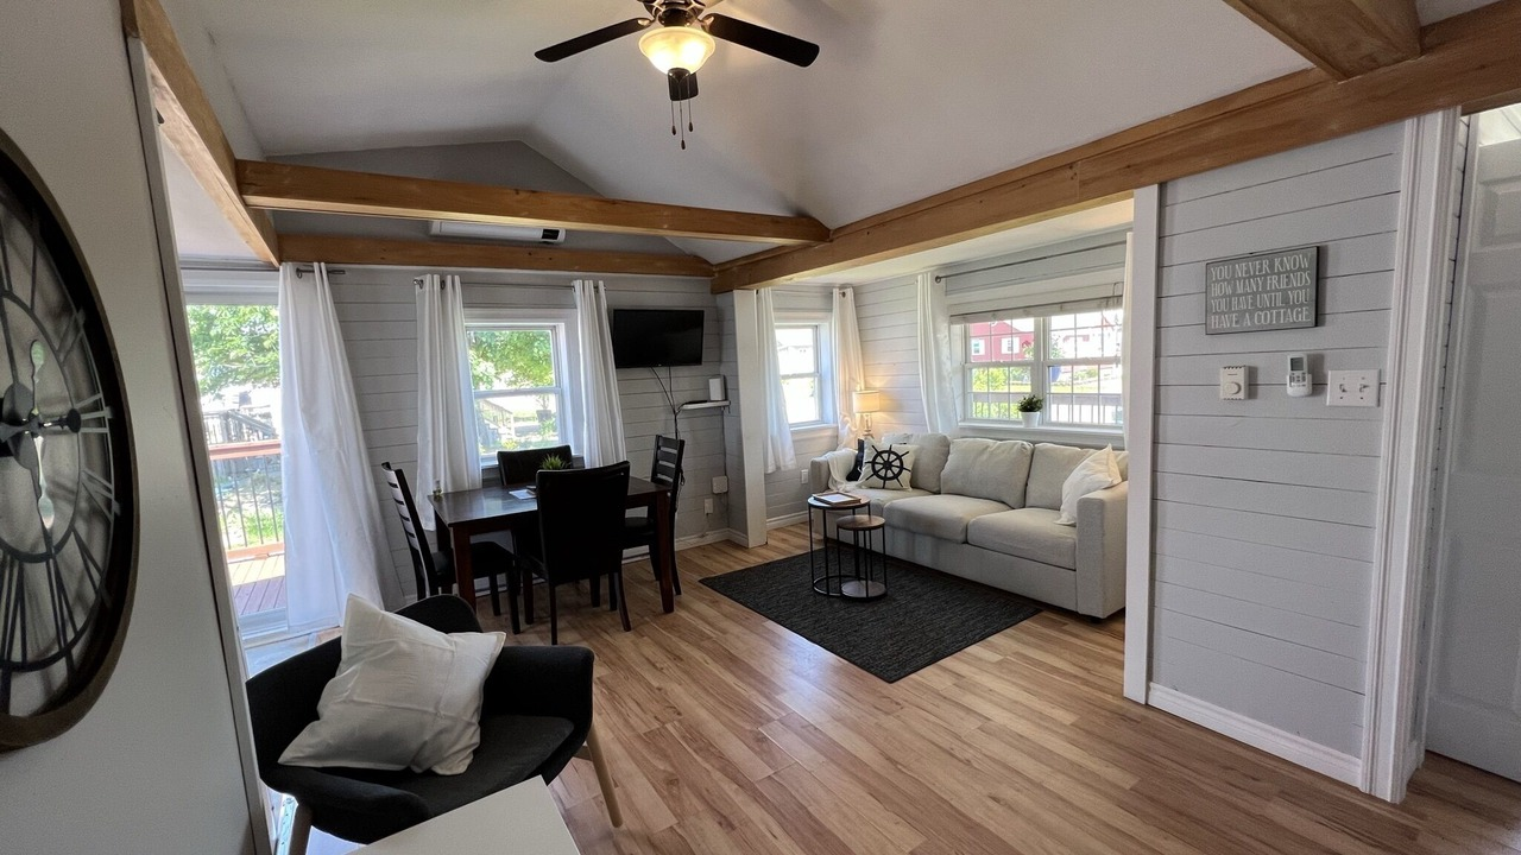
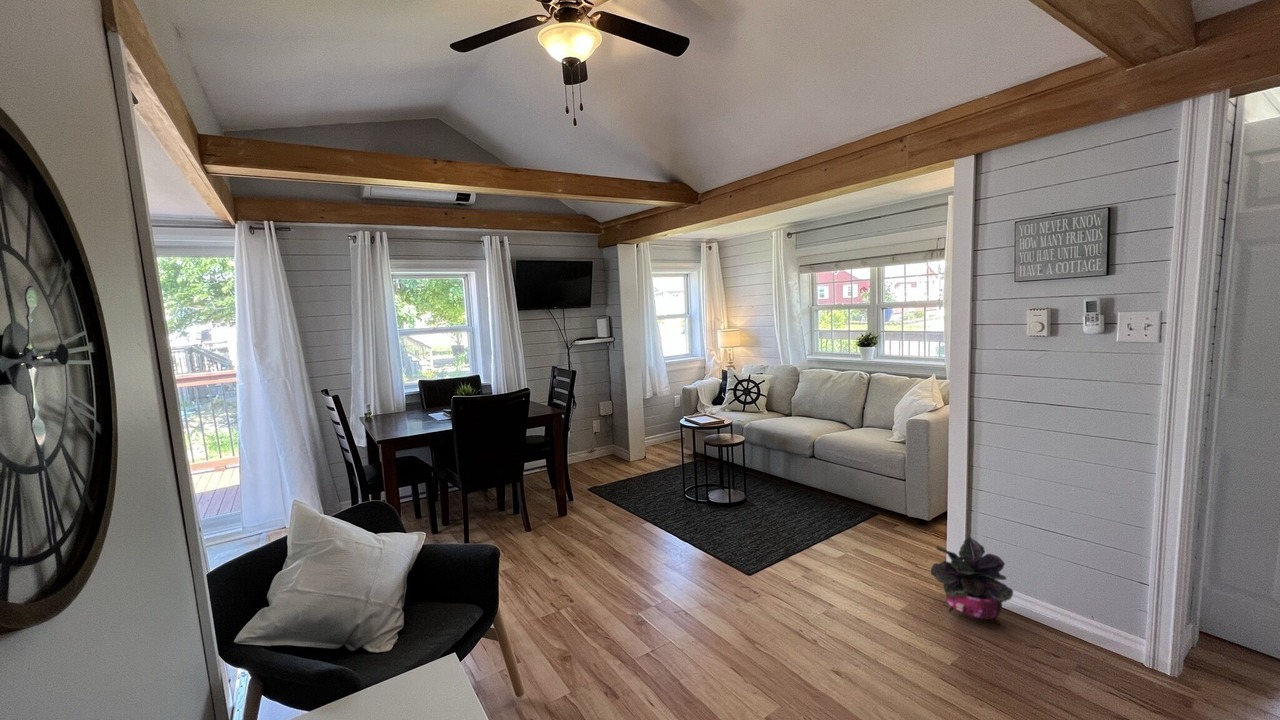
+ potted plant [930,536,1014,626]
